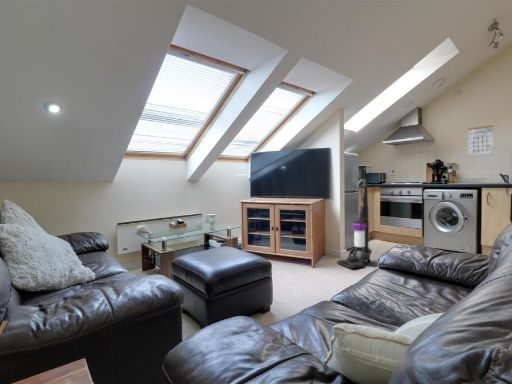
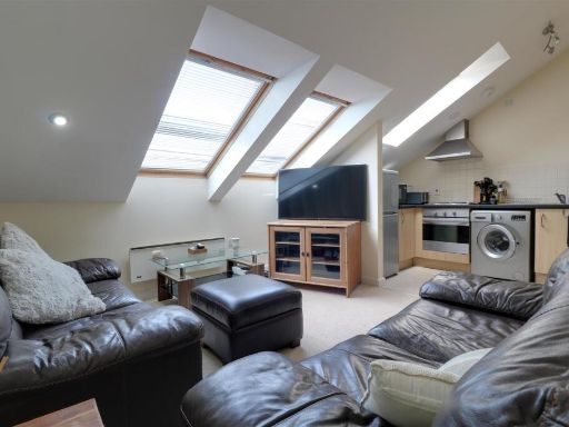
- calendar [467,120,494,156]
- vacuum cleaner [336,178,373,269]
